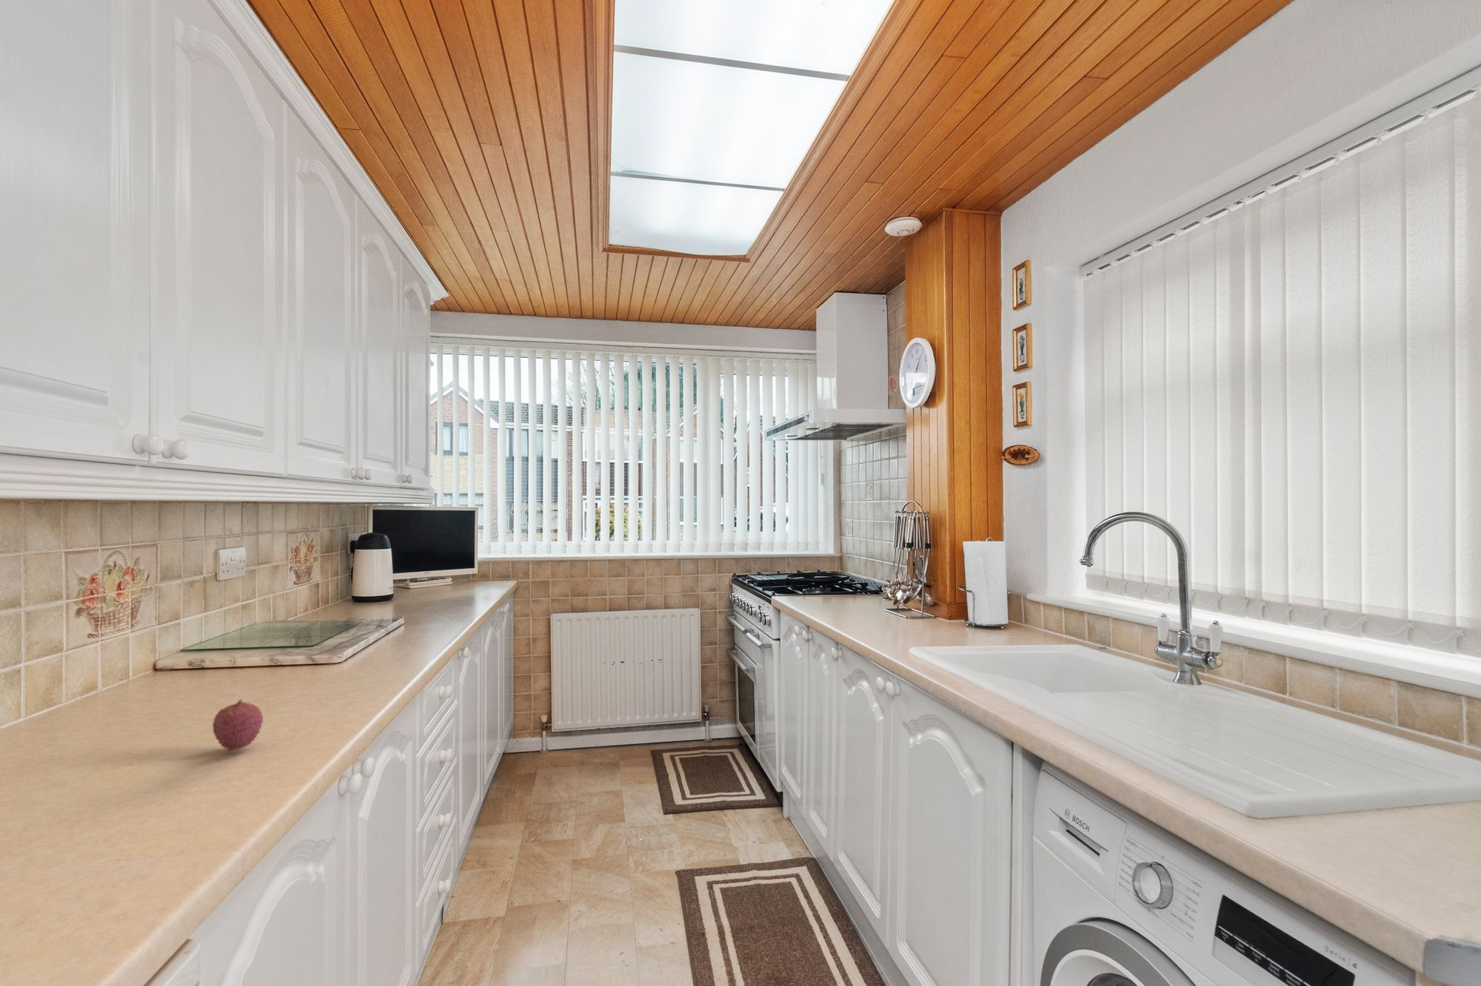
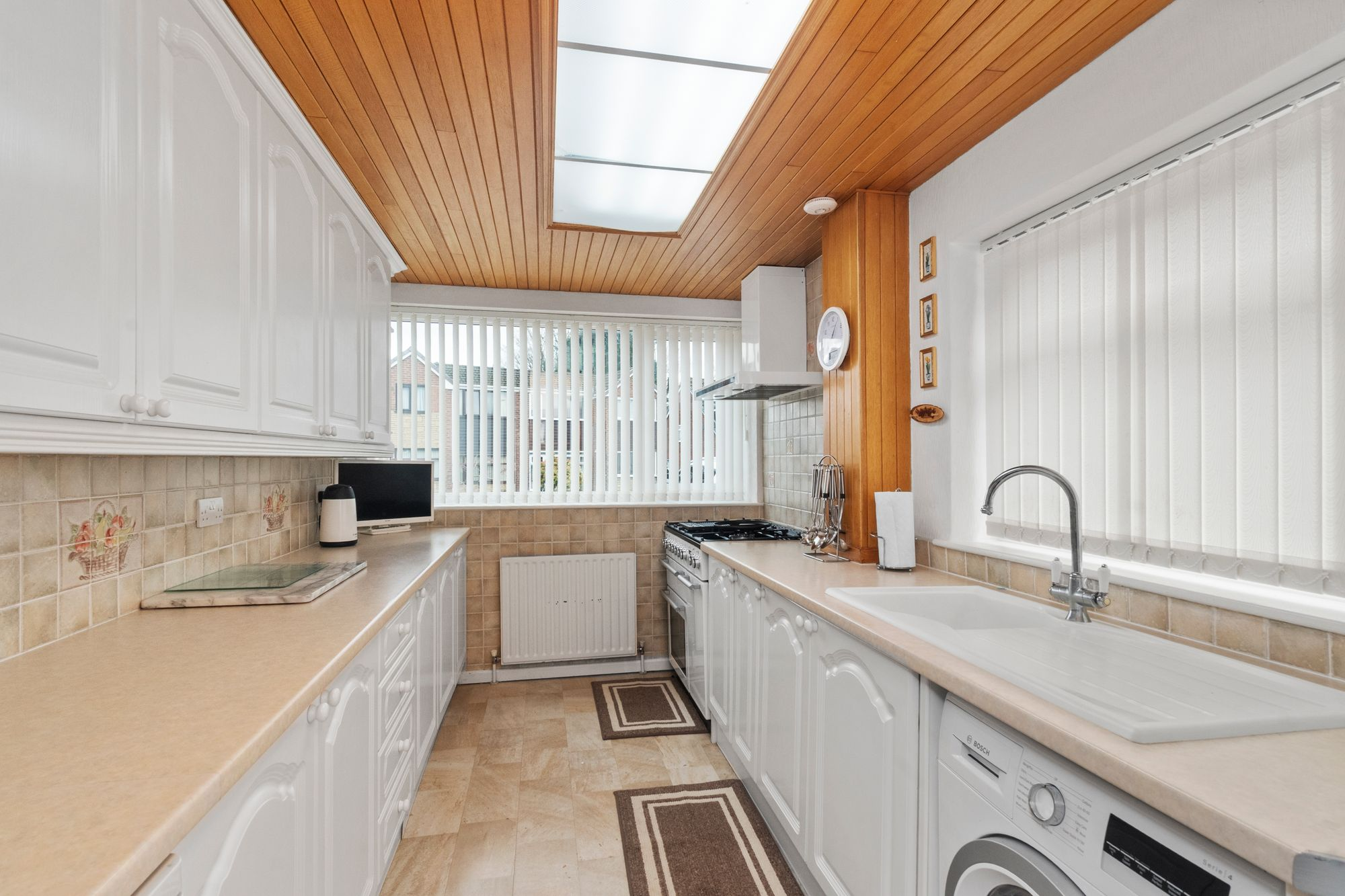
- fruit [211,699,264,752]
